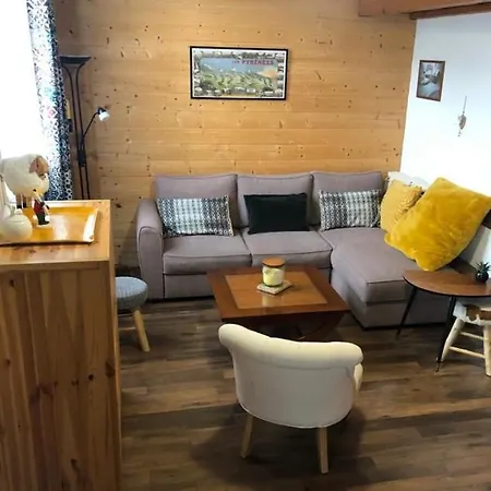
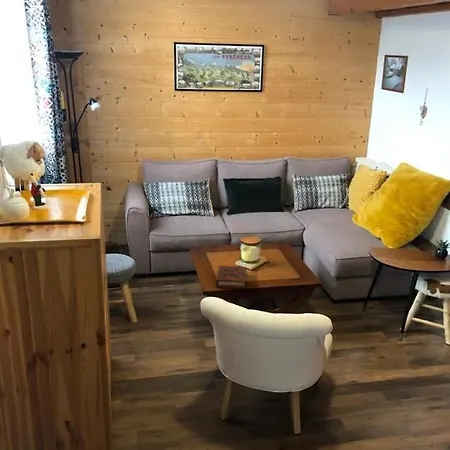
+ book [215,265,247,289]
